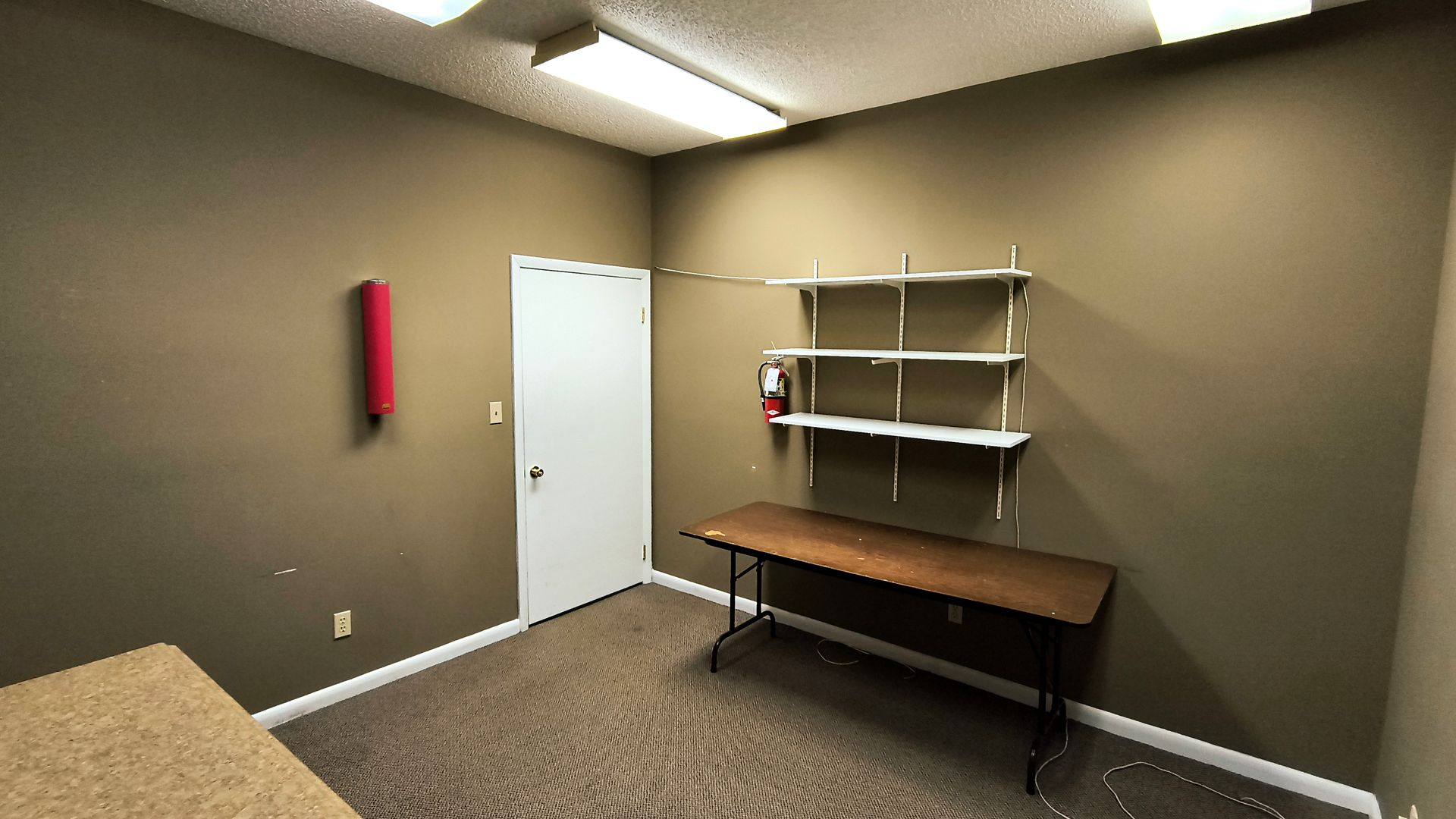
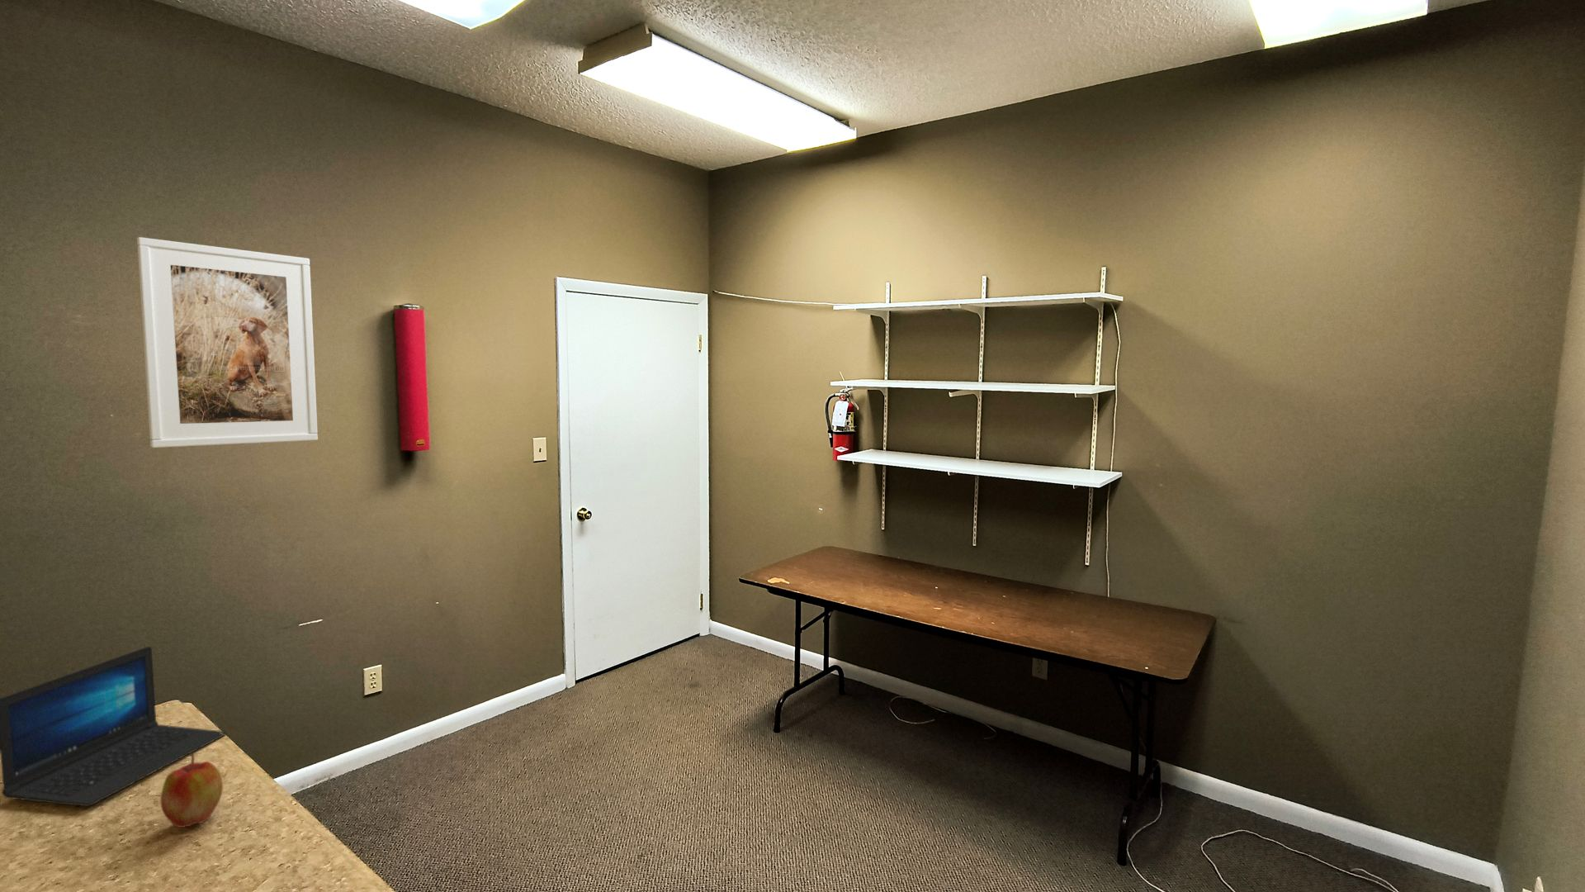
+ laptop [0,646,228,807]
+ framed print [136,236,319,449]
+ apple [160,753,224,829]
